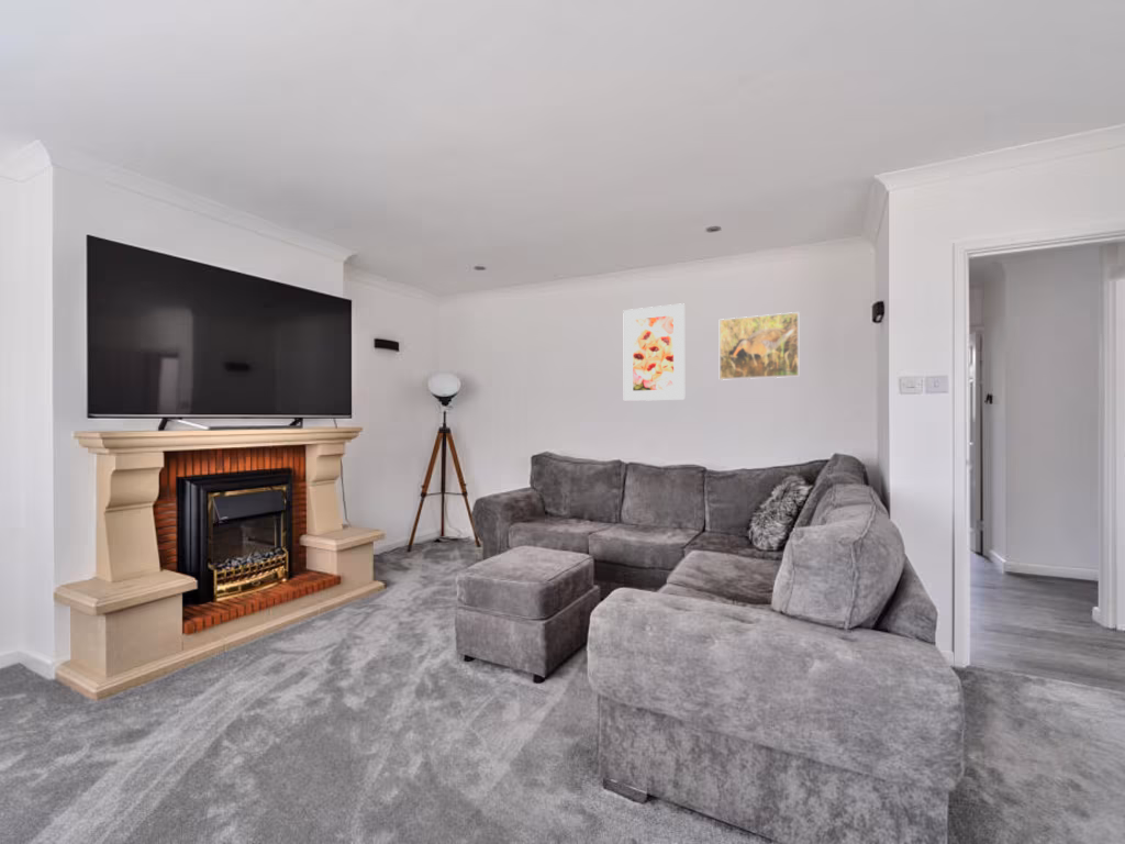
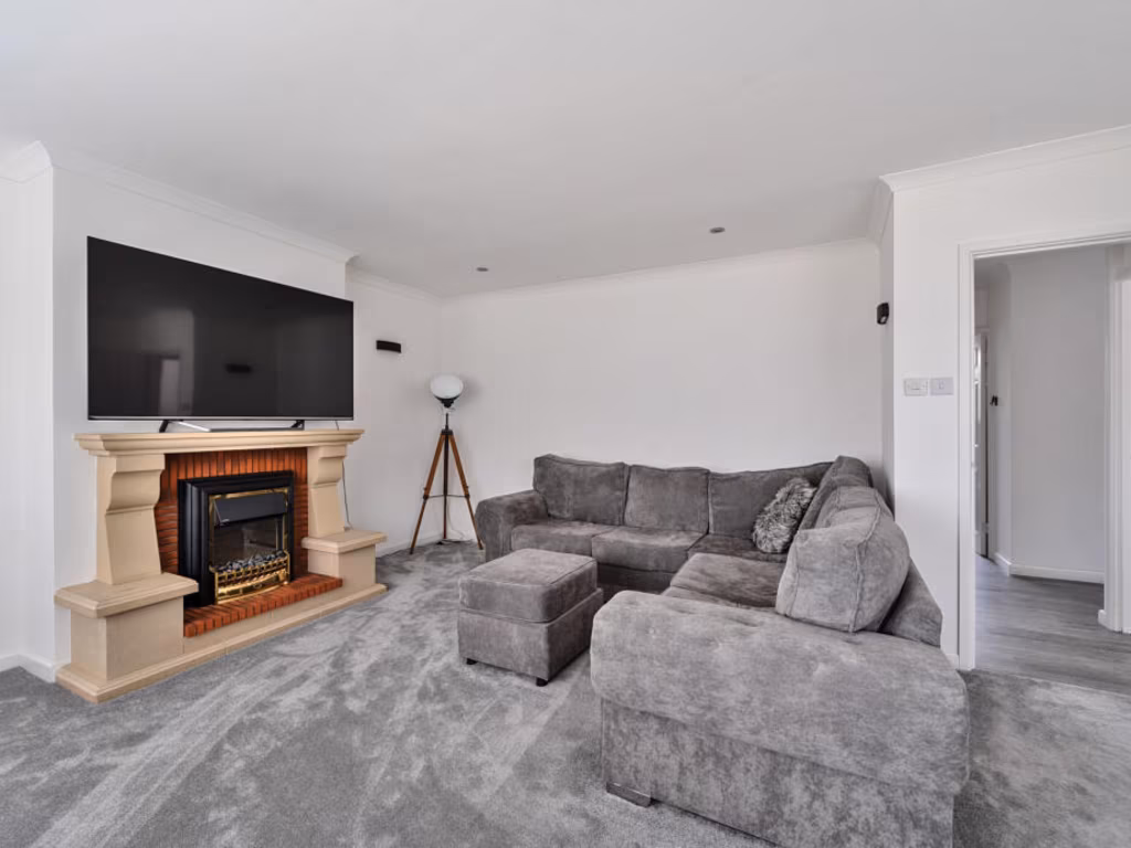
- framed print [622,302,686,402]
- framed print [719,311,801,381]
